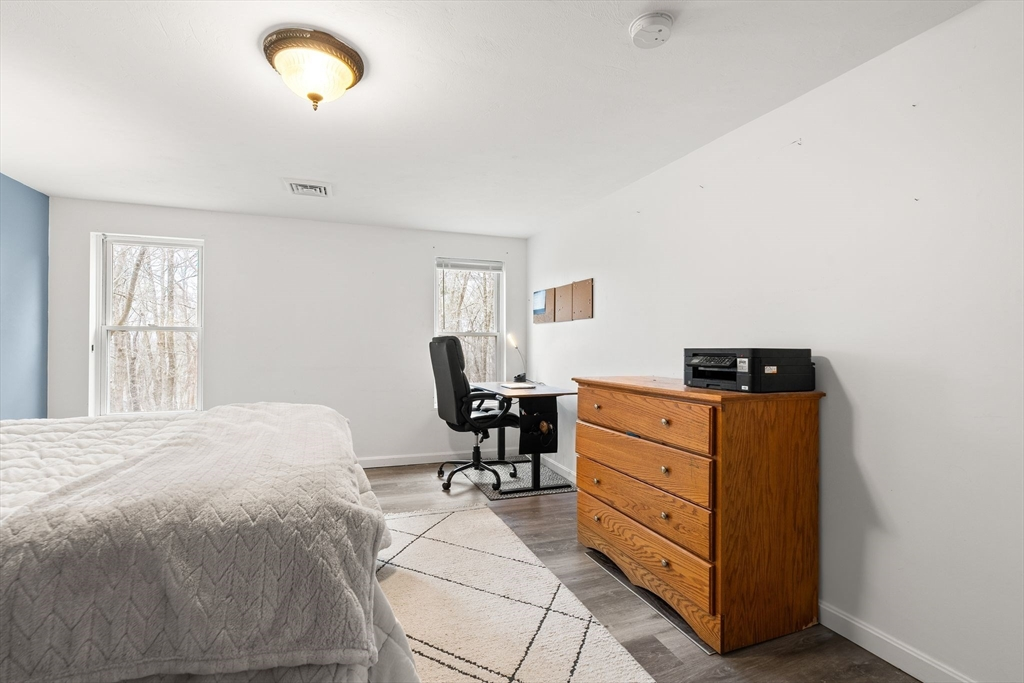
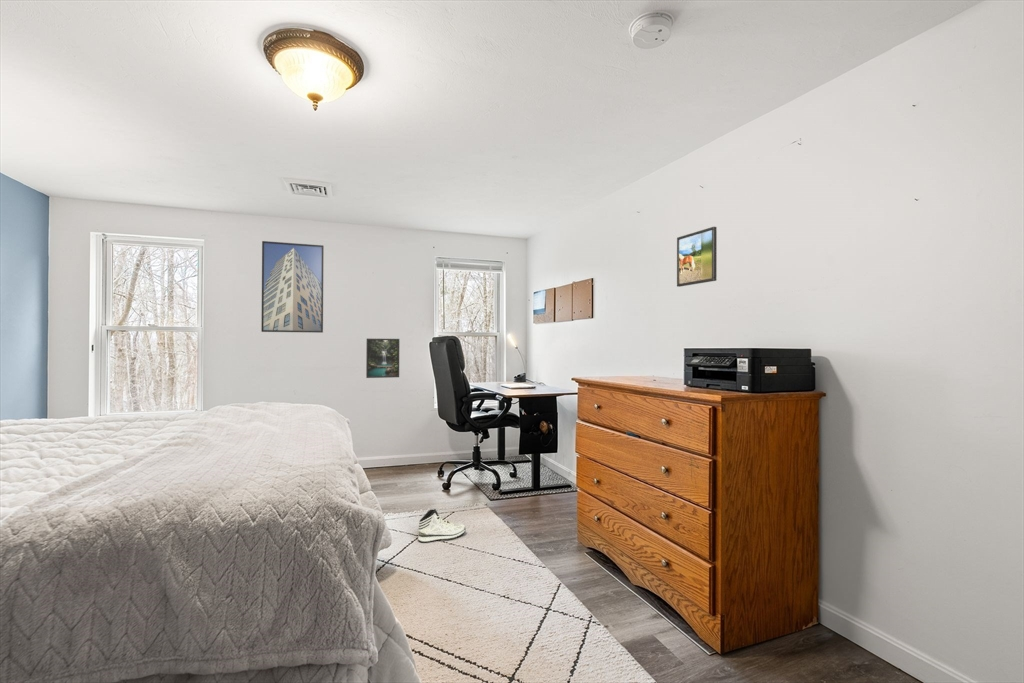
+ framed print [365,338,400,379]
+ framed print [260,240,325,334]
+ sneaker [417,508,466,543]
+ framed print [676,226,718,288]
